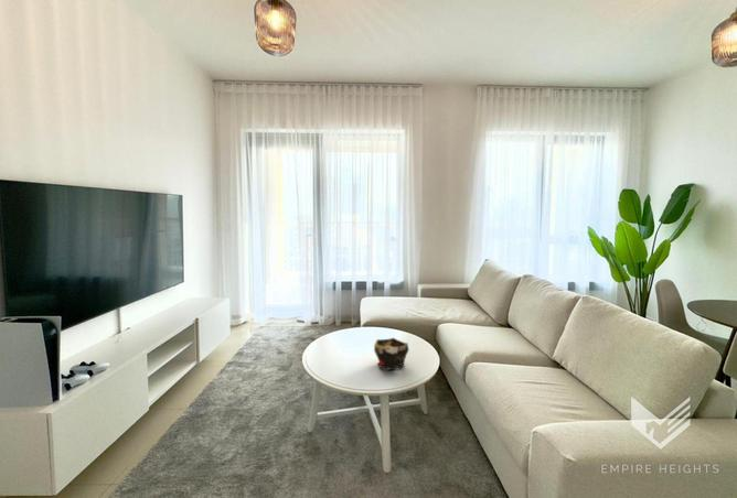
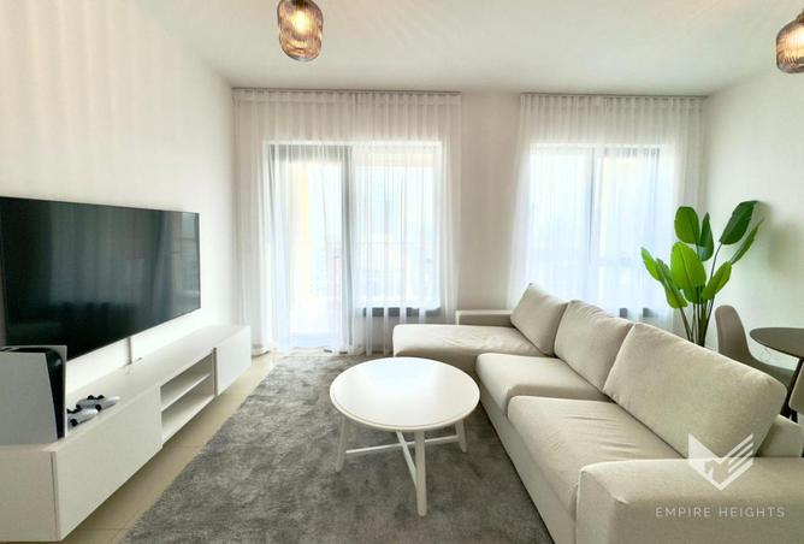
- decorative bowl [373,337,409,371]
